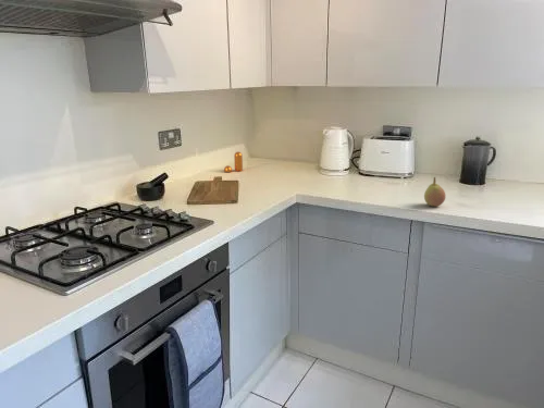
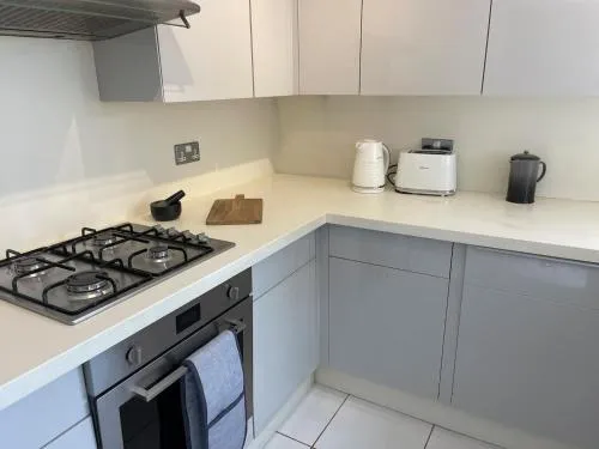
- fruit [423,176,447,208]
- pepper shaker [223,150,244,173]
